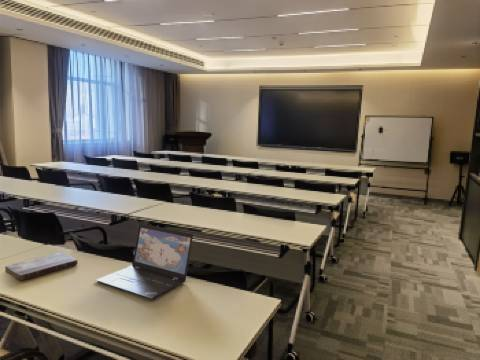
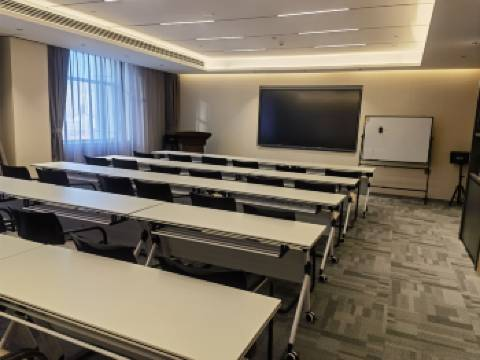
- laptop [95,223,194,300]
- book [4,251,79,281]
